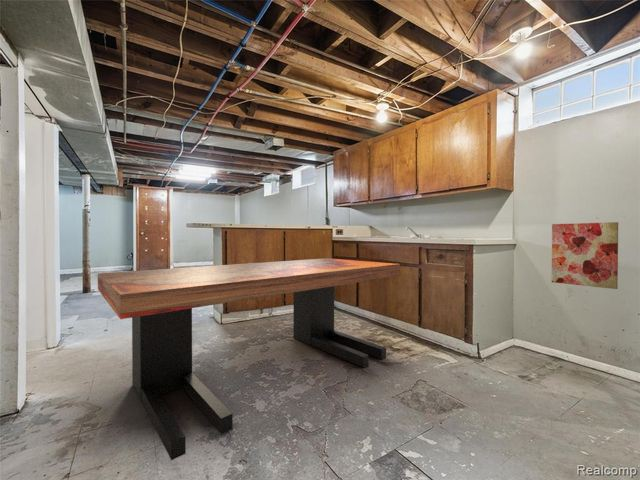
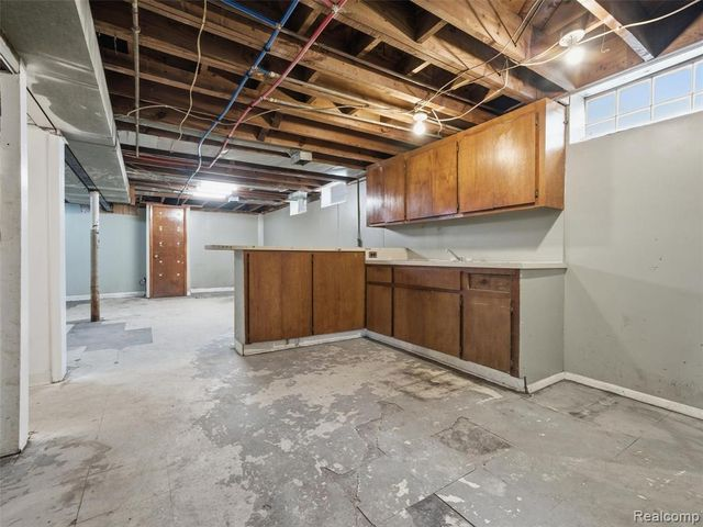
- dining table [97,257,401,461]
- wall art [551,221,619,290]
